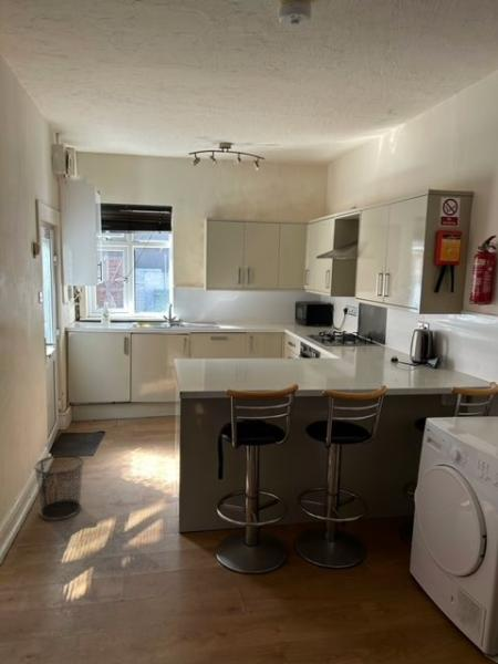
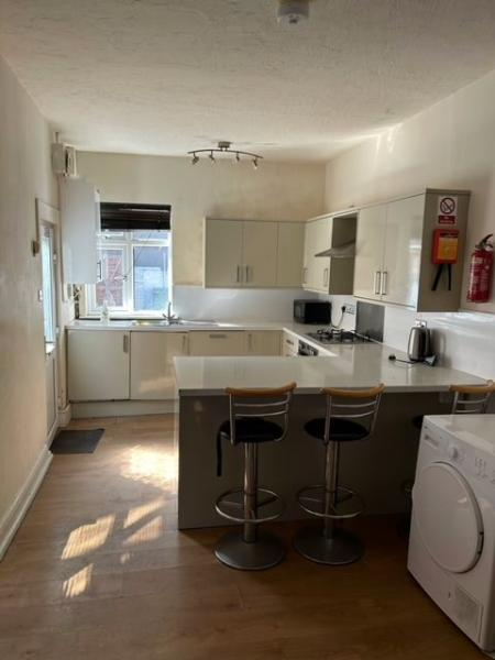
- waste bin [33,454,85,521]
